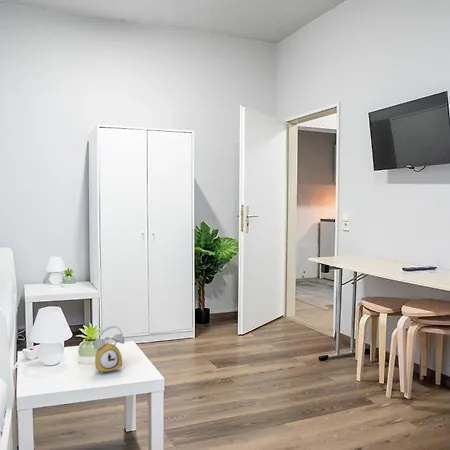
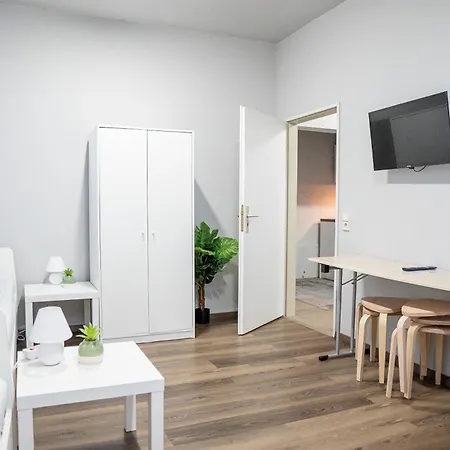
- alarm clock [93,325,126,375]
